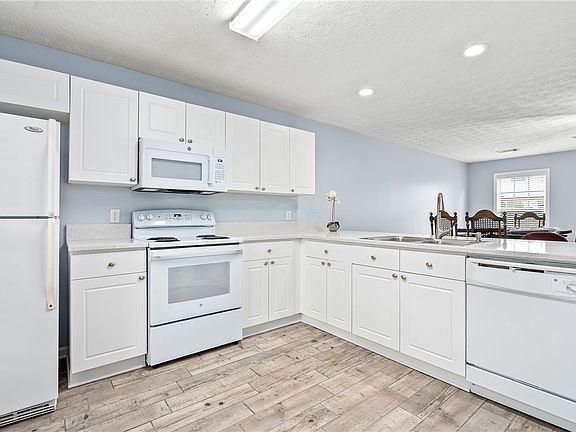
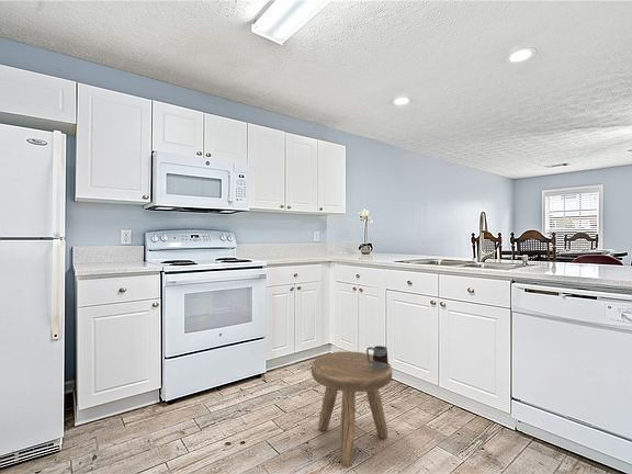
+ stool [311,350,393,467]
+ mug [365,345,390,370]
